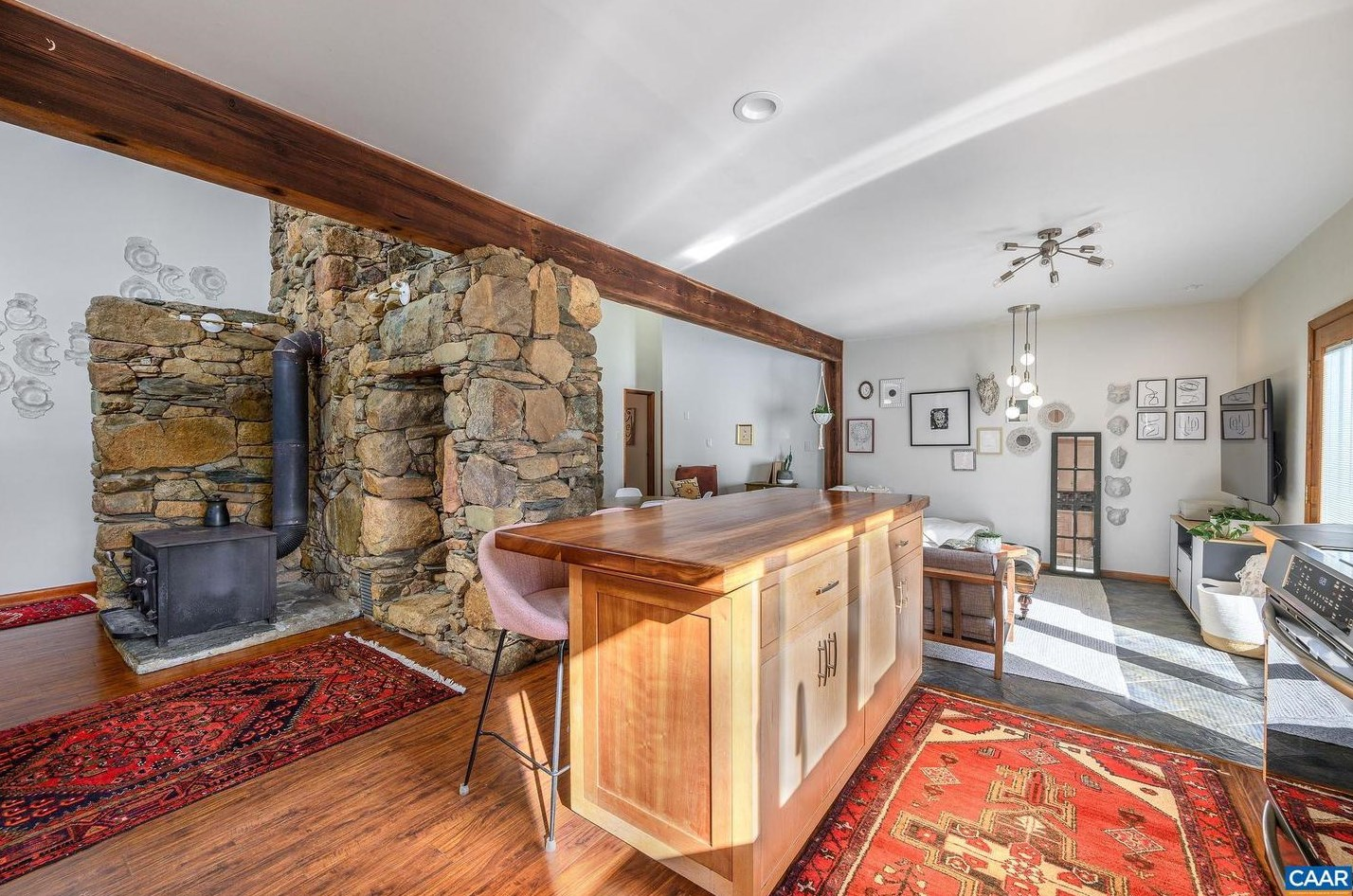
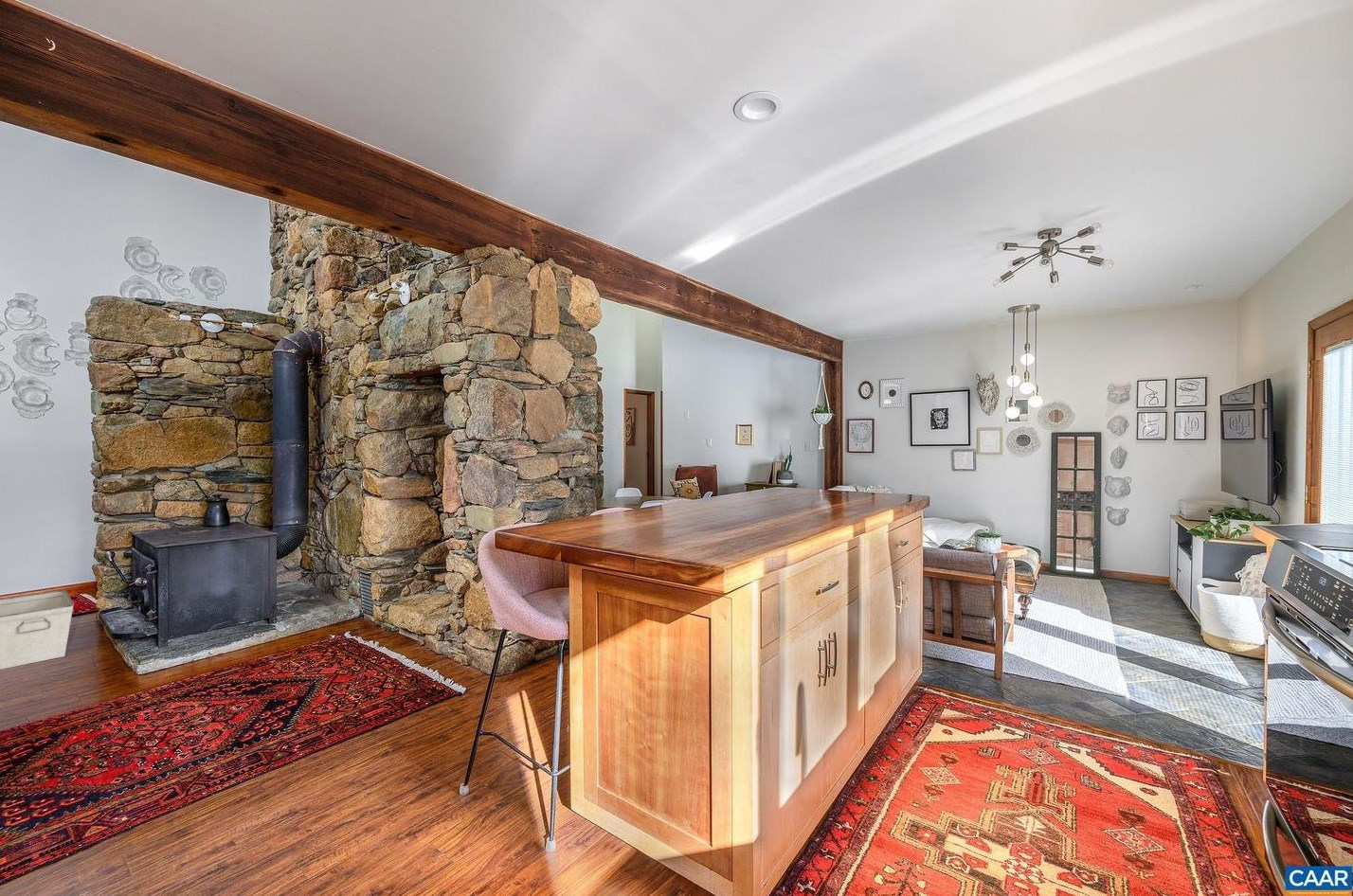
+ storage bin [0,589,75,671]
